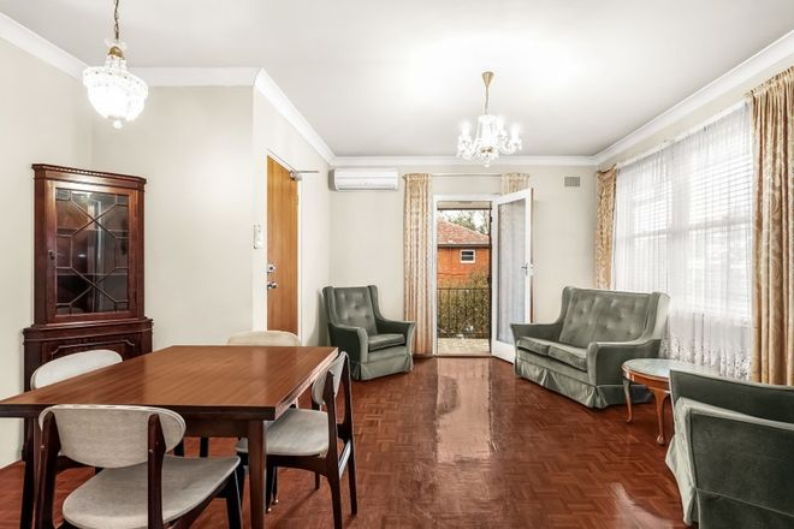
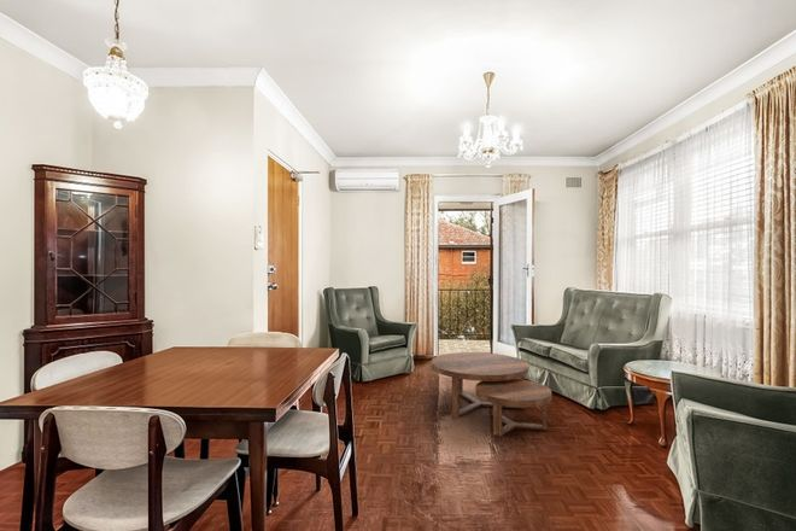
+ coffee table [431,351,552,437]
